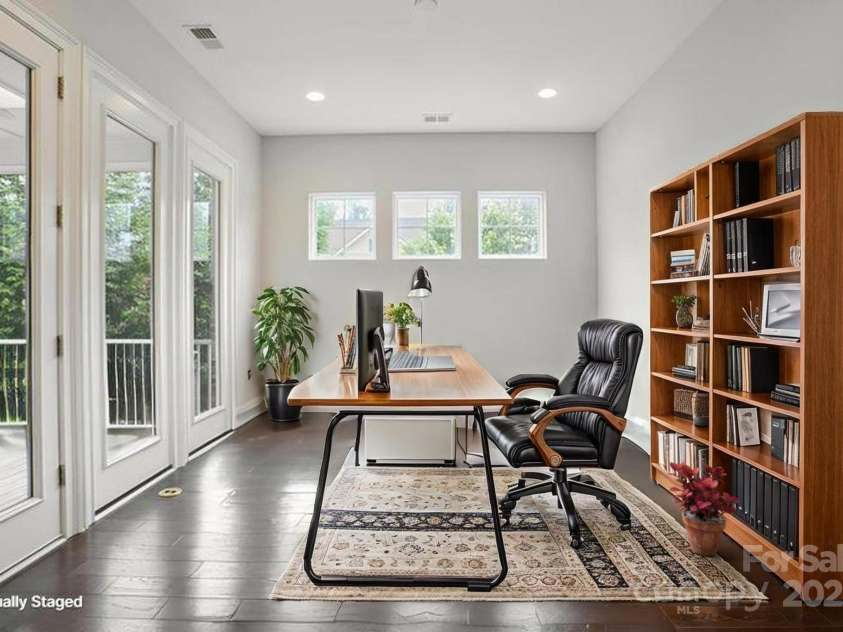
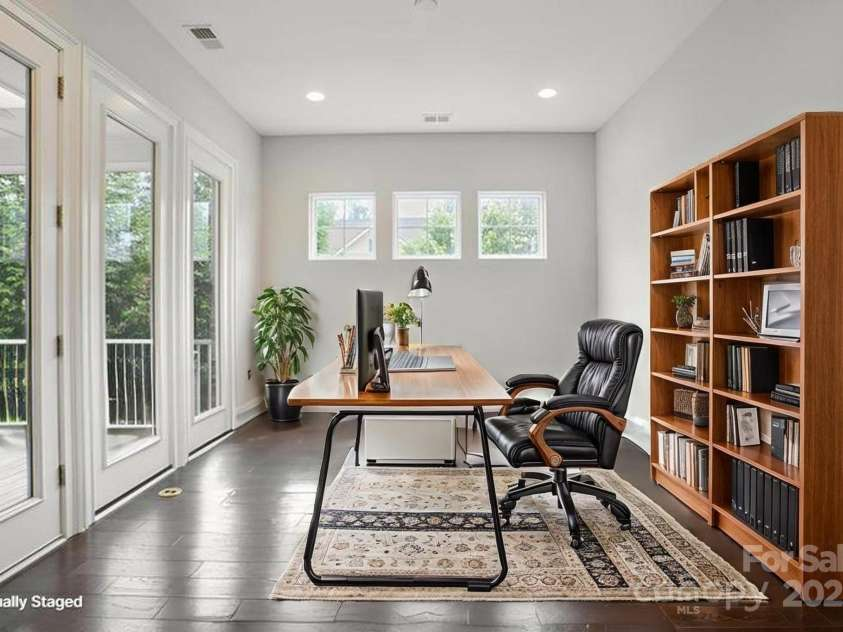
- potted plant [667,460,740,557]
